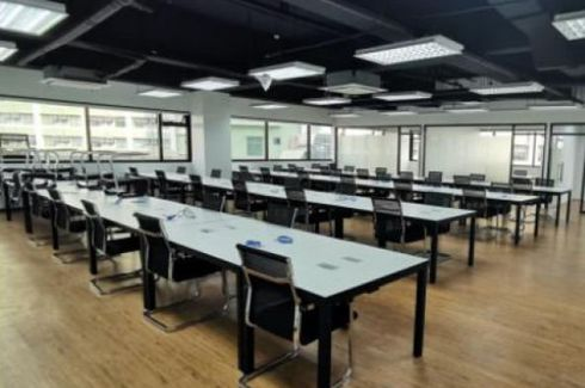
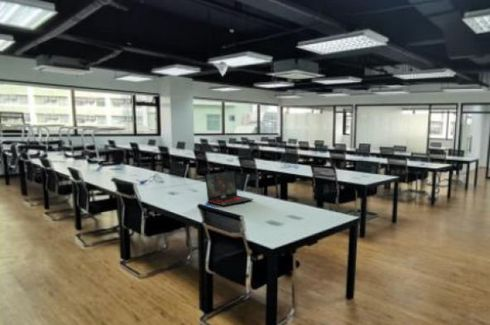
+ laptop [204,170,254,207]
